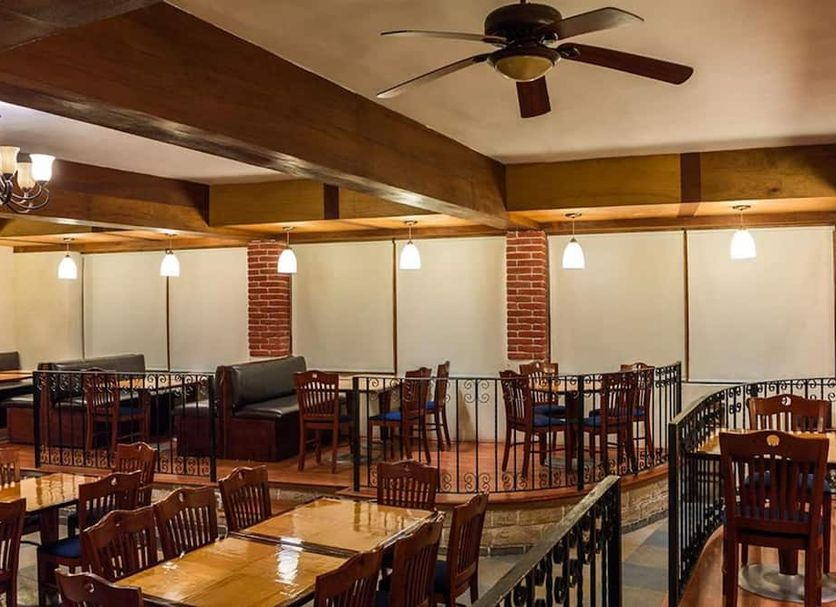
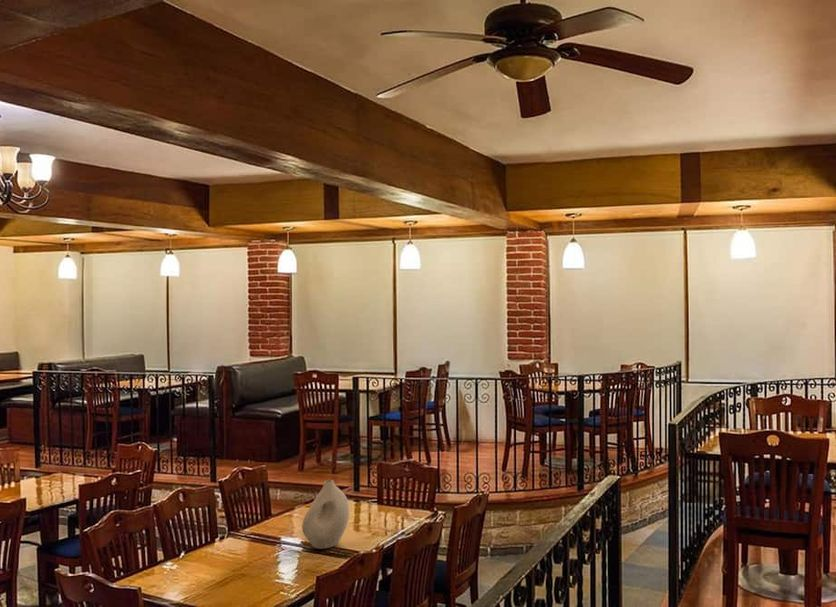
+ vase [301,479,350,550]
